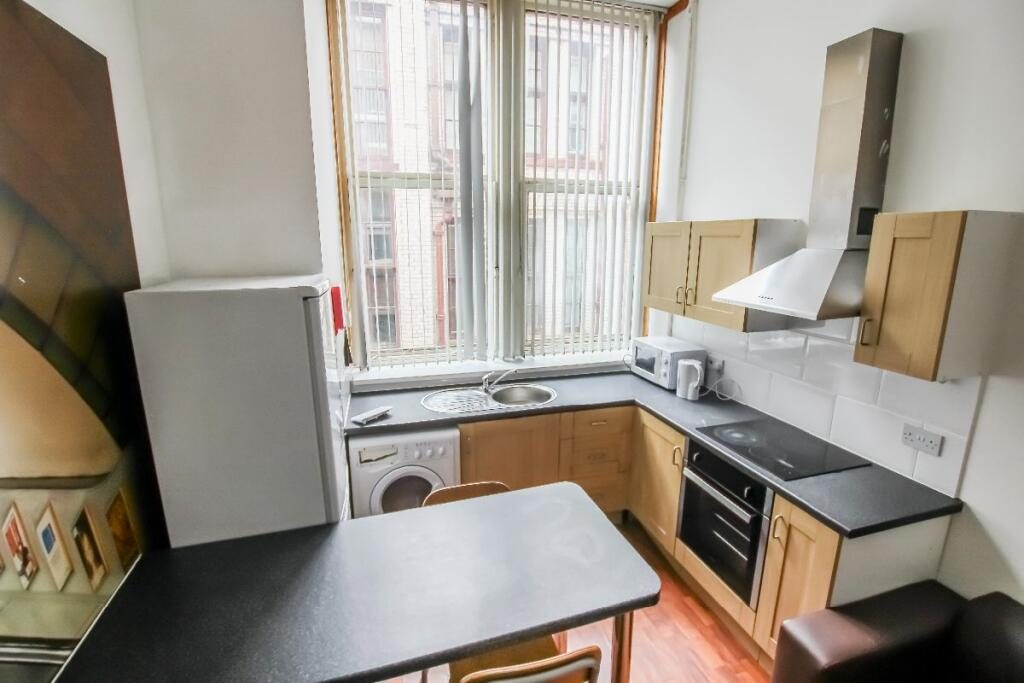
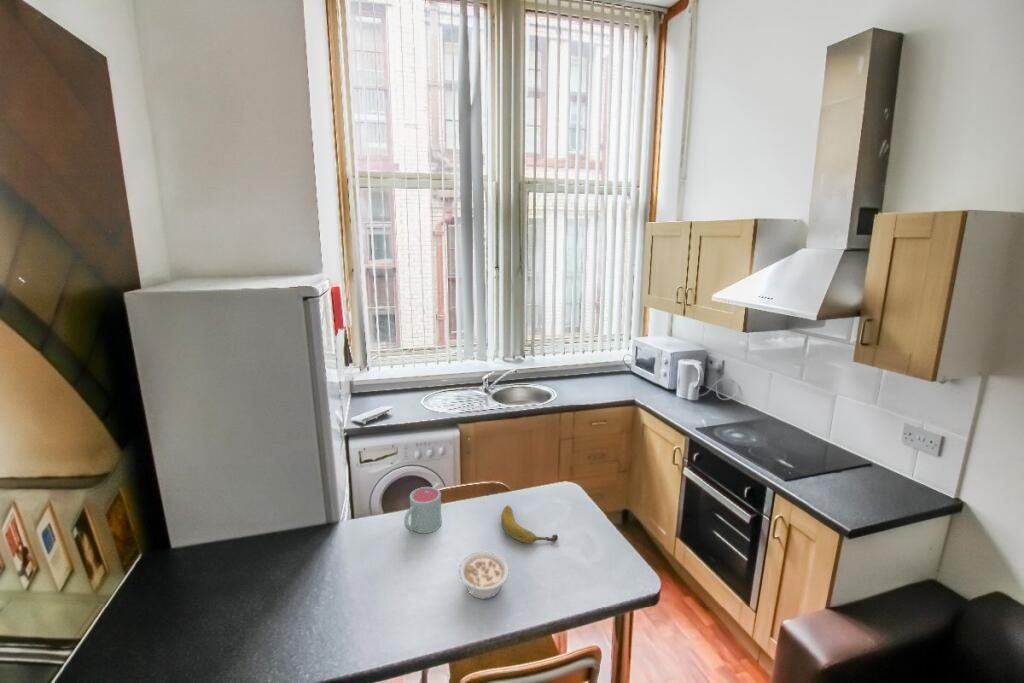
+ mug [403,486,443,534]
+ legume [458,550,509,600]
+ fruit [500,504,559,544]
